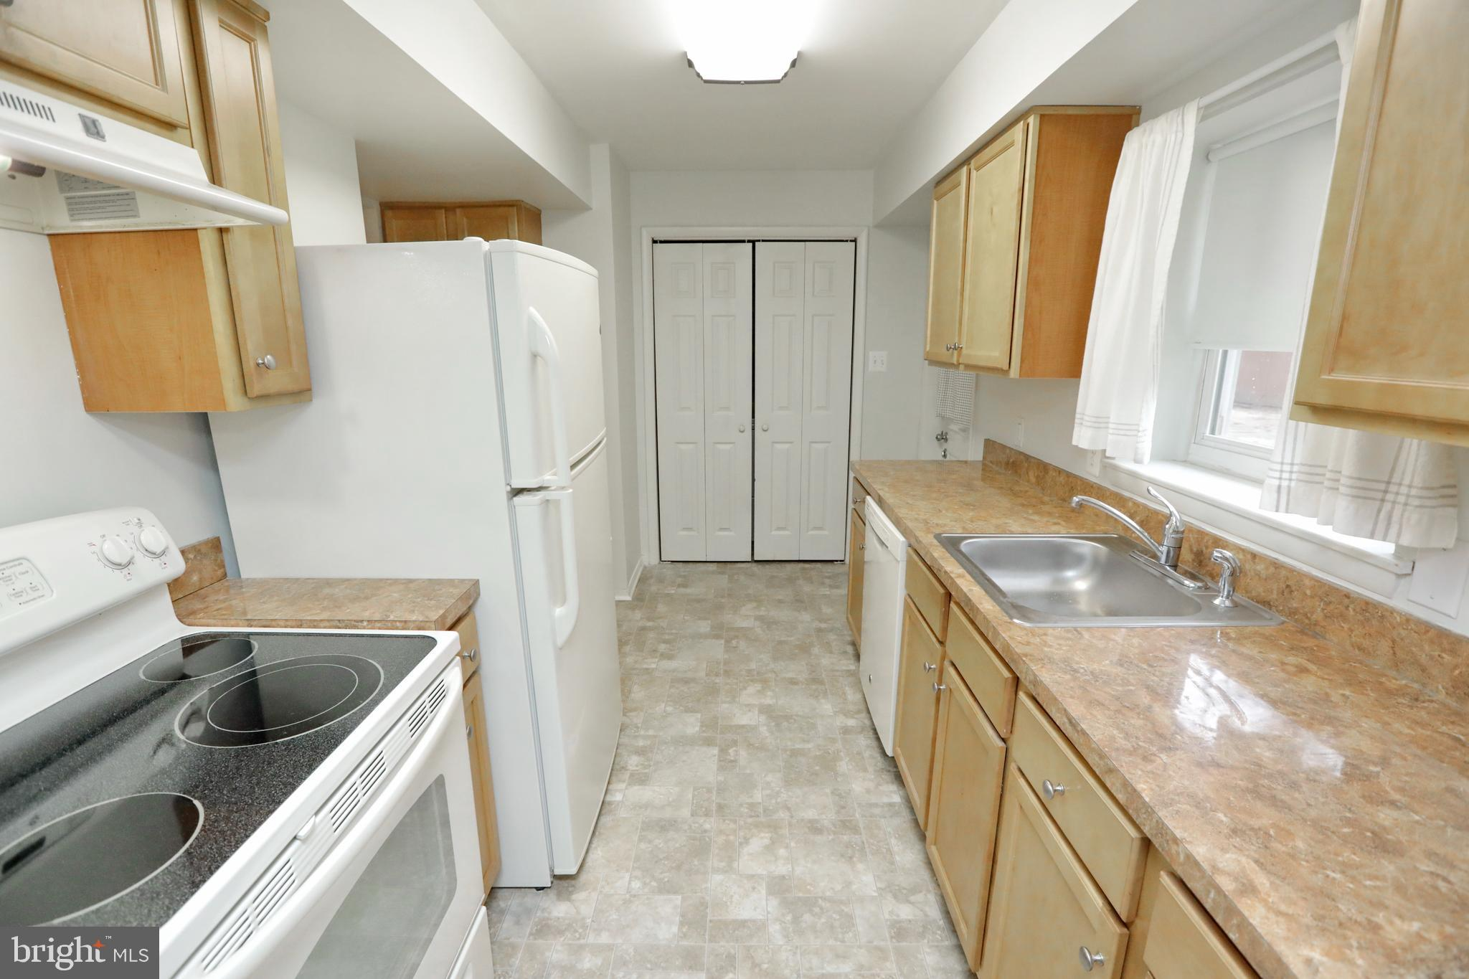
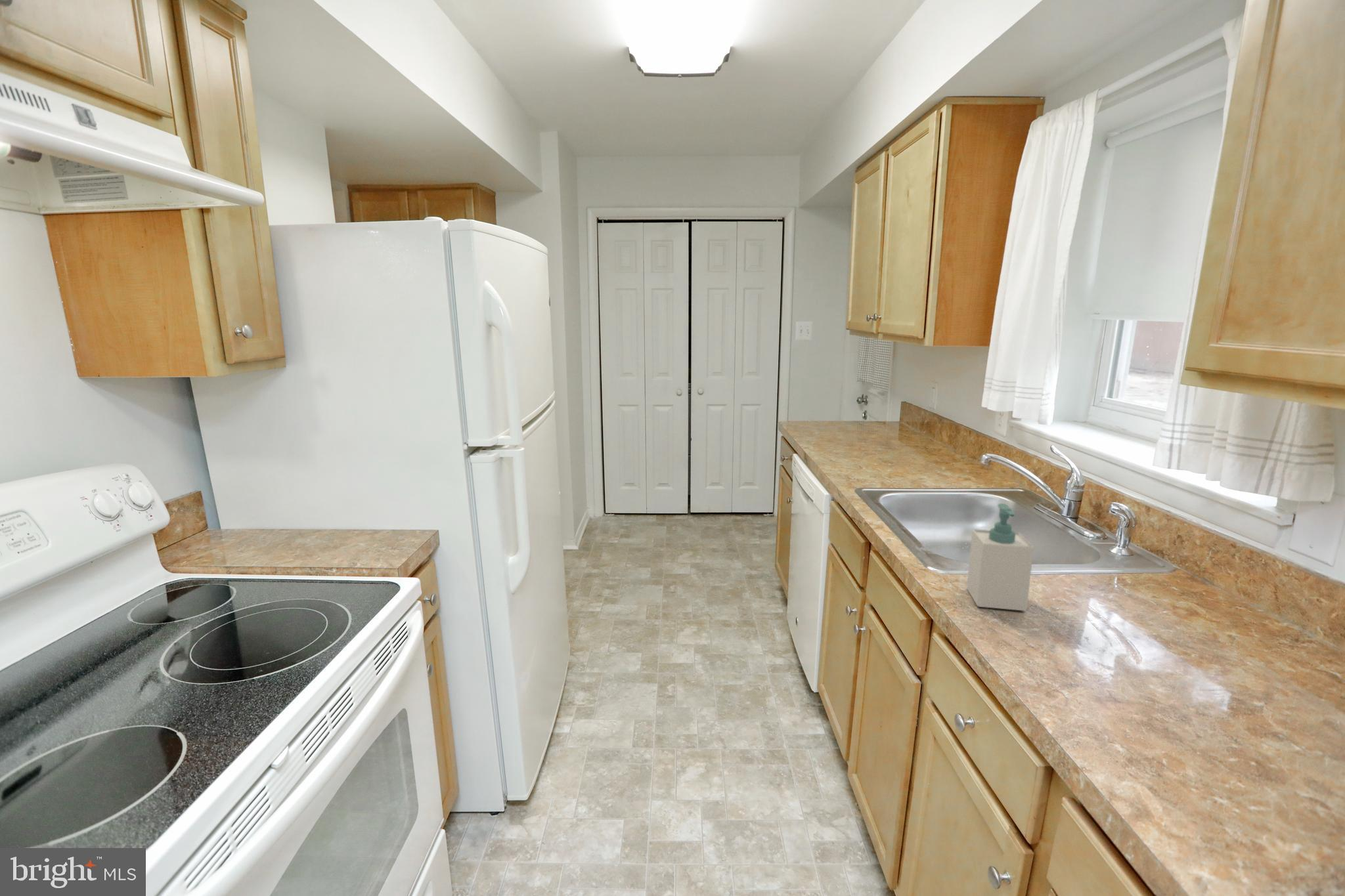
+ soap bottle [966,503,1034,612]
